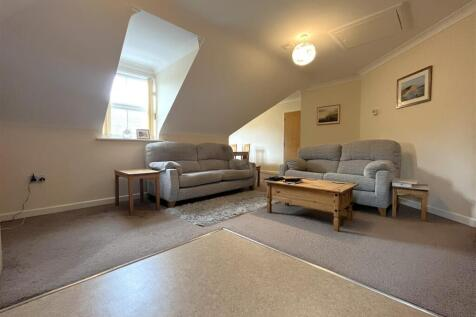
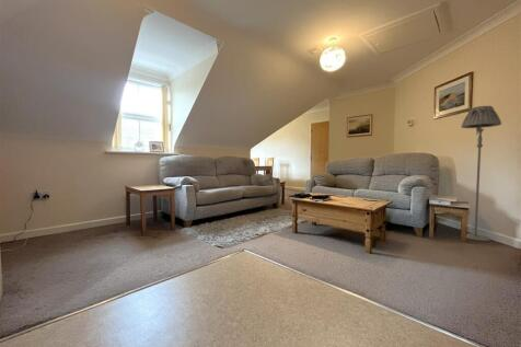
+ floor lamp [460,105,502,242]
